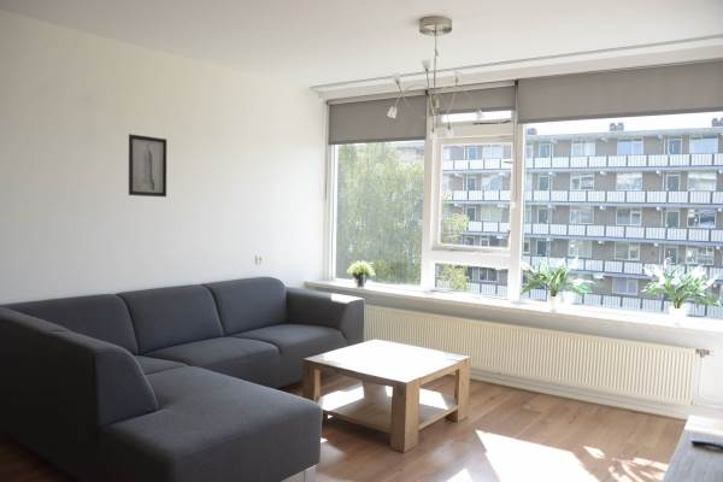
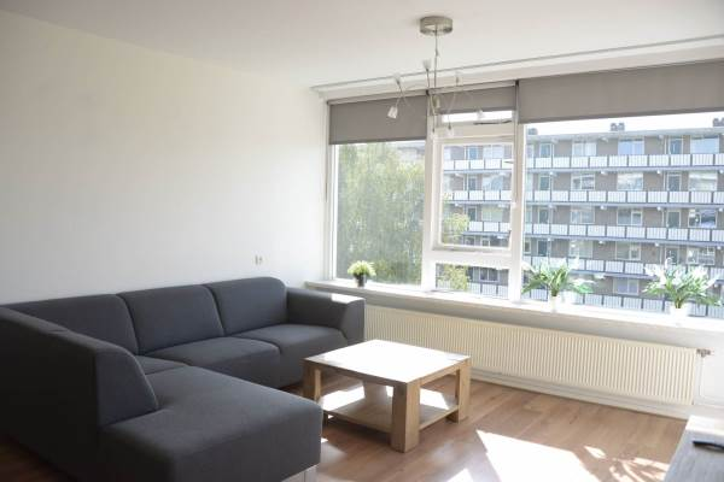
- wall art [128,133,167,198]
